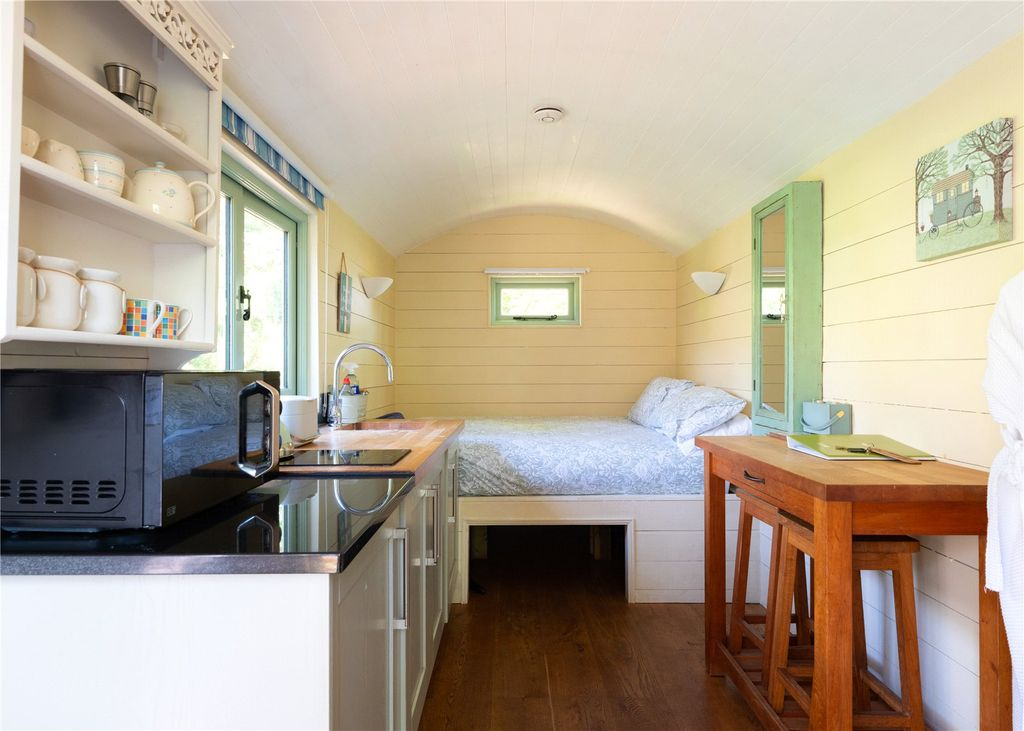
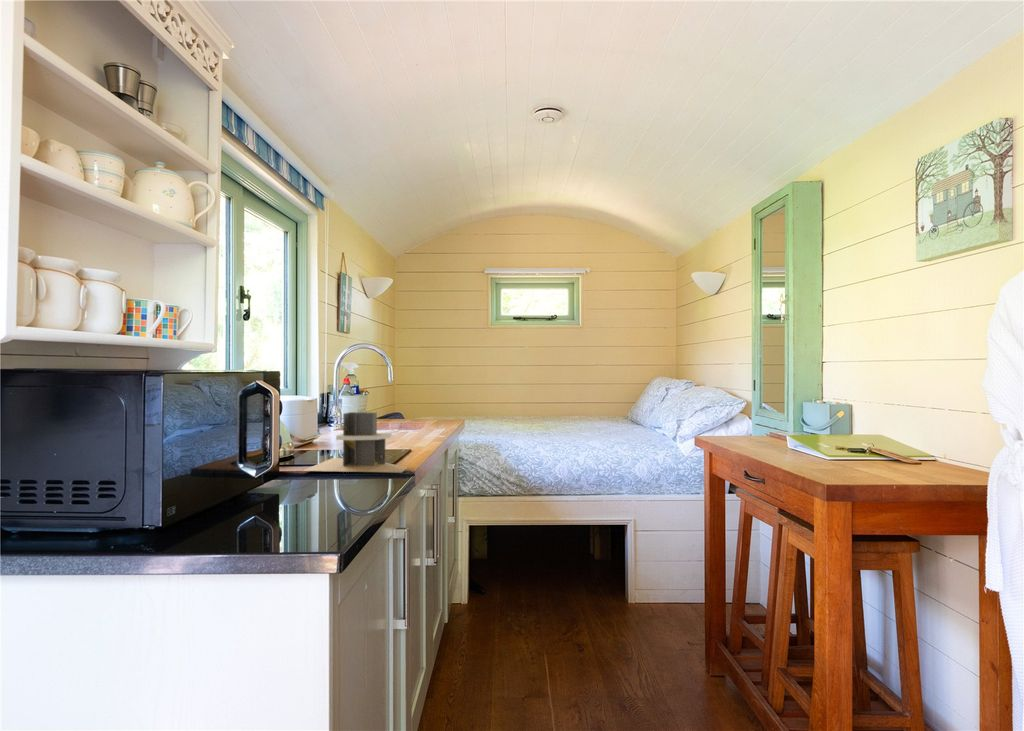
+ toaster [302,411,408,474]
